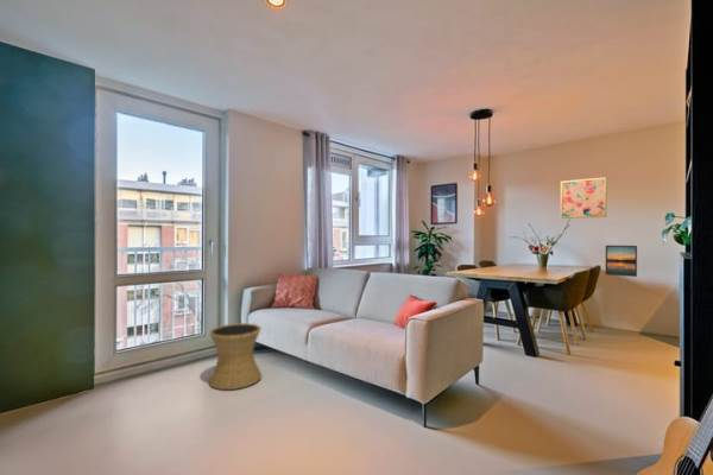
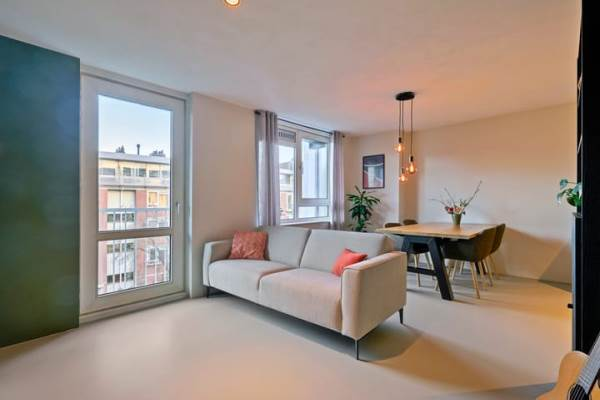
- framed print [605,245,638,278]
- wall art [560,176,607,220]
- side table [208,322,263,391]
